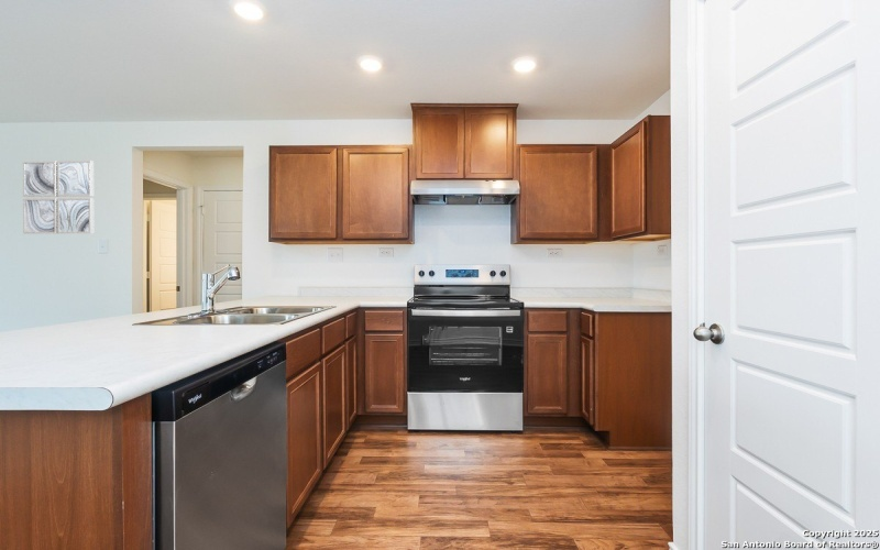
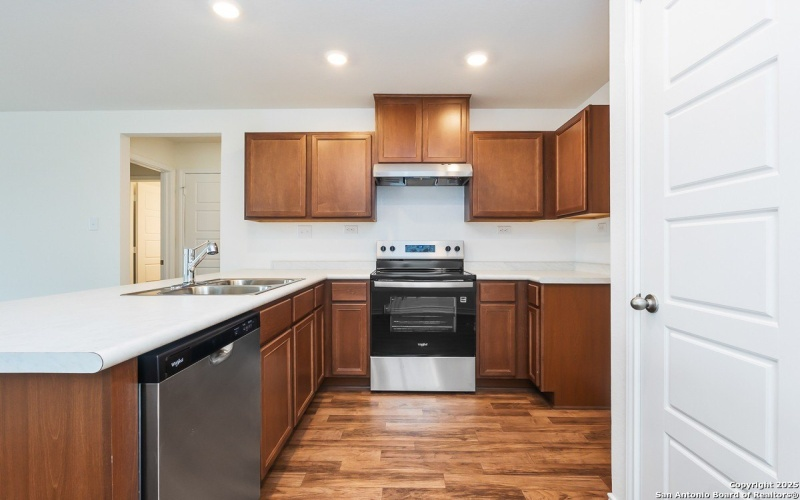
- wall art [22,160,95,235]
